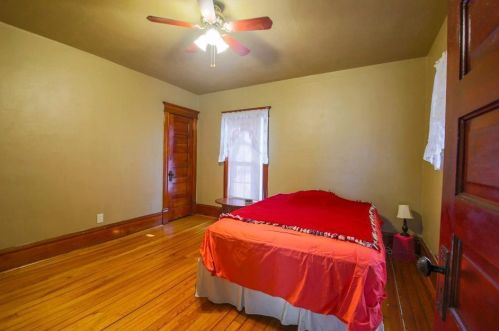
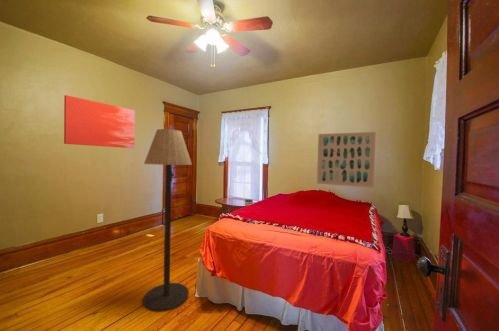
+ wall art [63,94,136,149]
+ wall art [316,131,377,189]
+ floor lamp [142,128,193,313]
